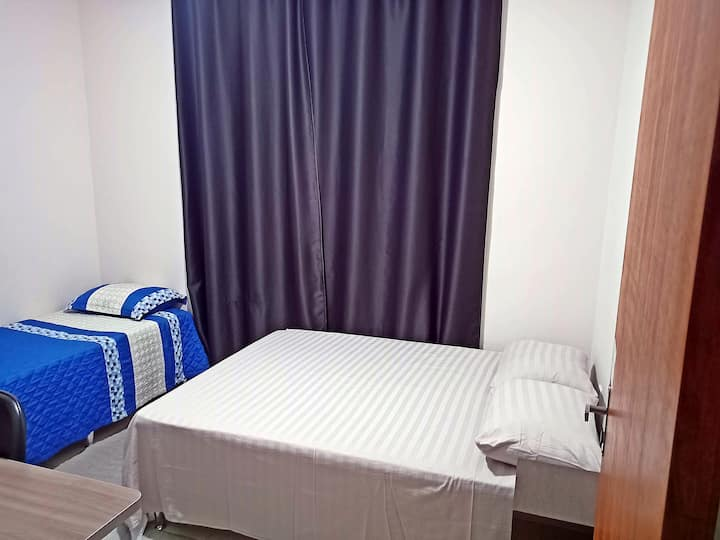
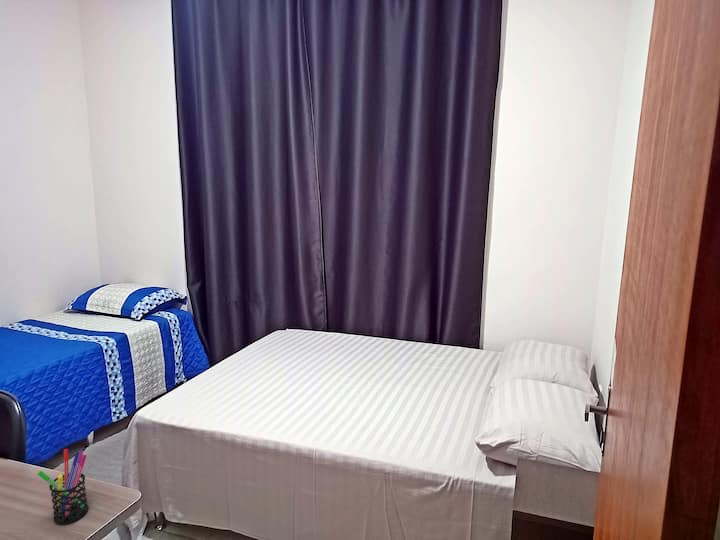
+ pen holder [37,448,89,525]
